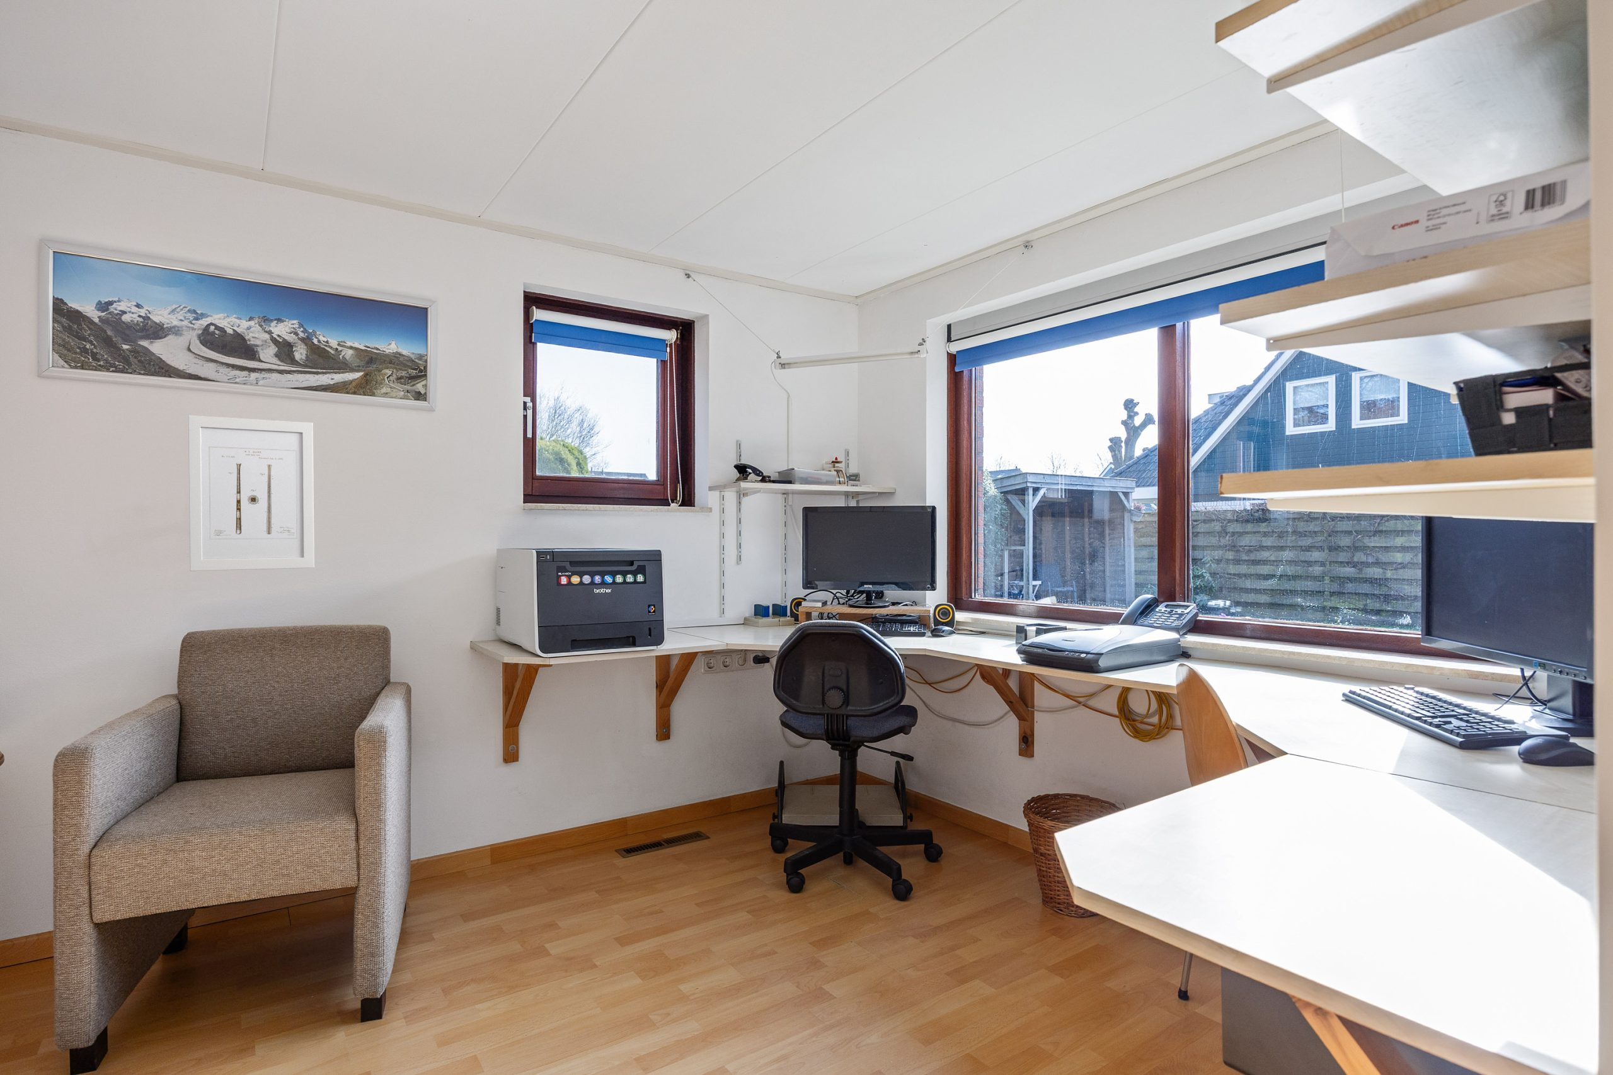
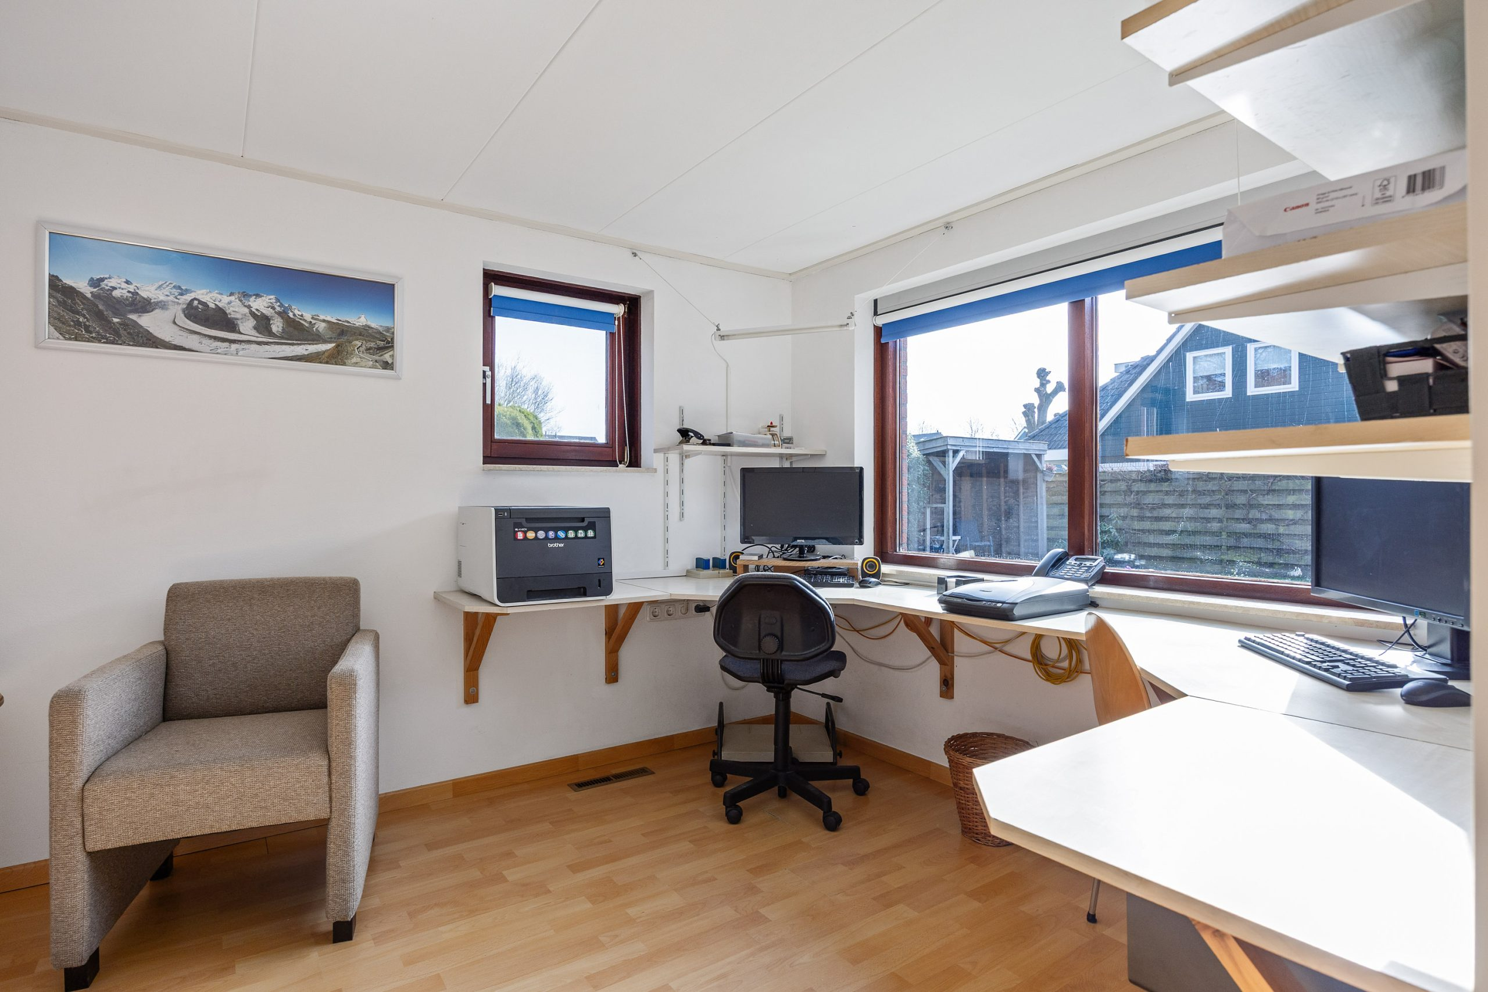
- wall art [187,414,314,572]
